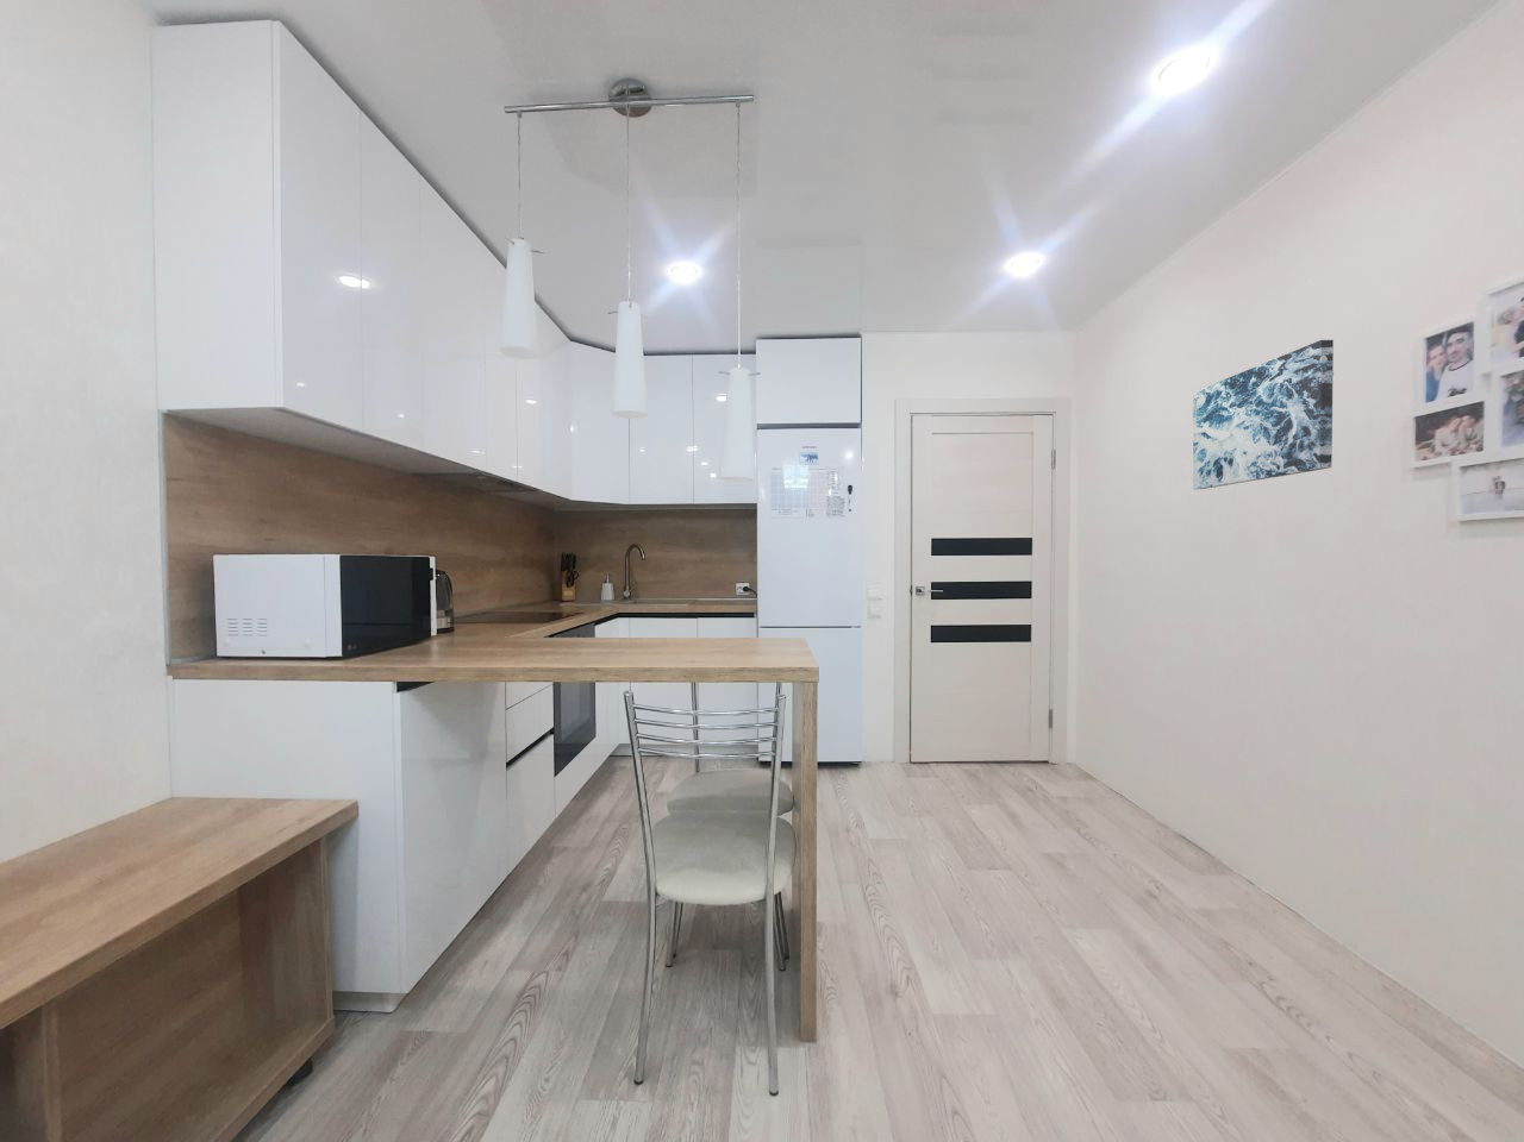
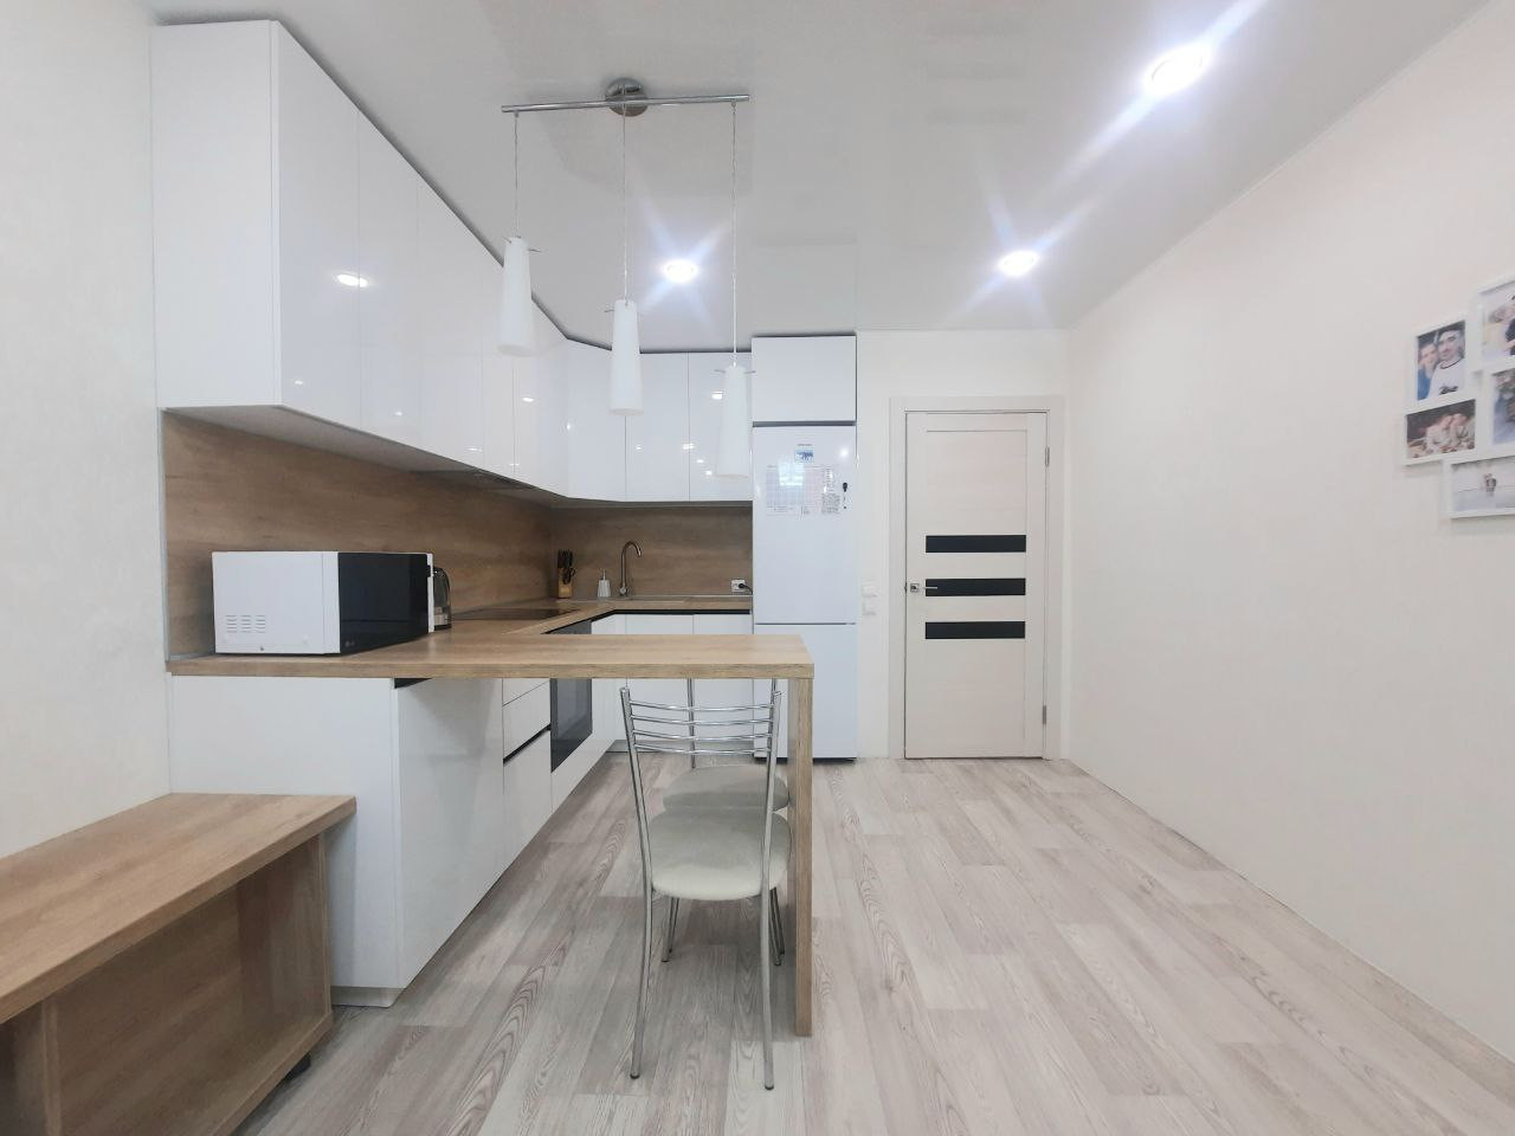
- wall art [1192,339,1334,491]
